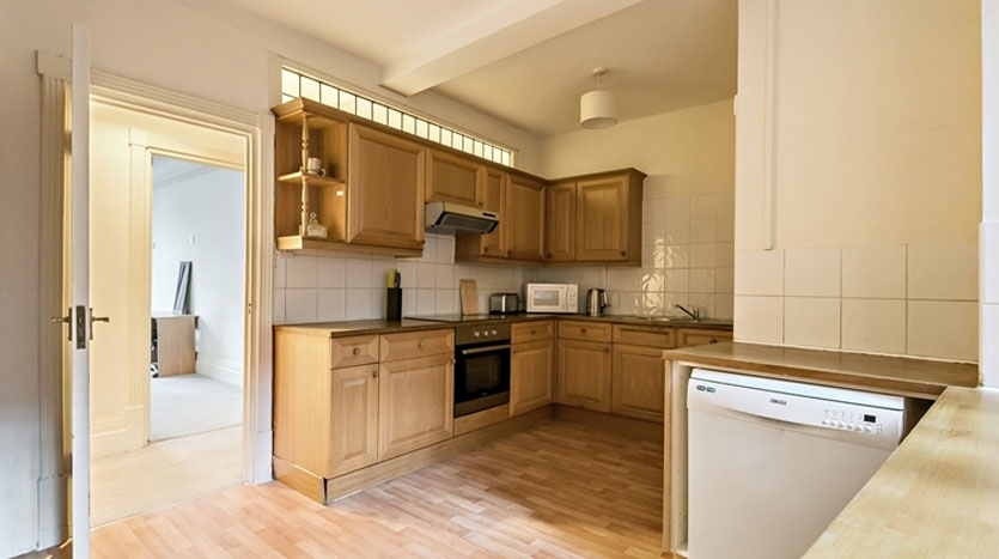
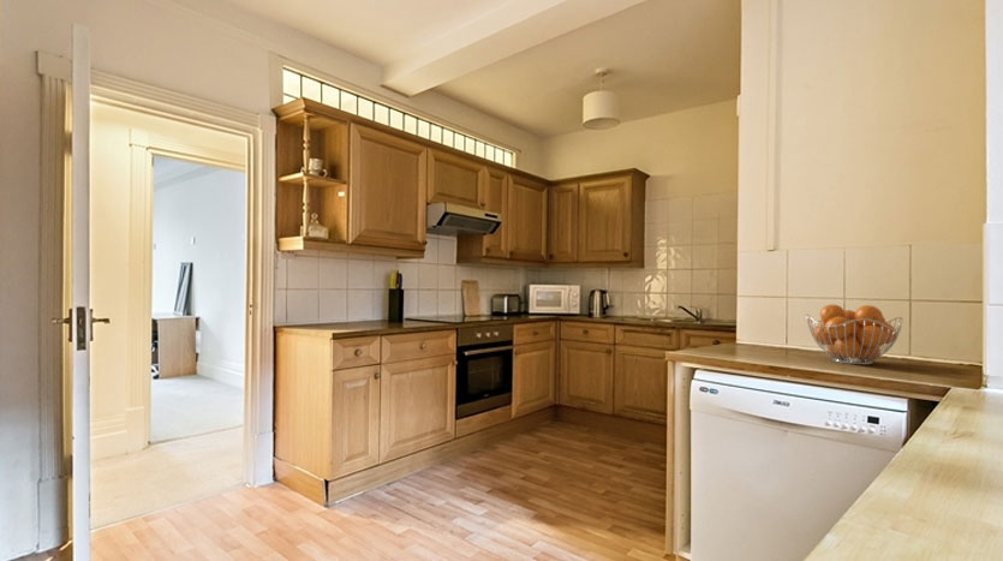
+ fruit basket [805,303,905,365]
